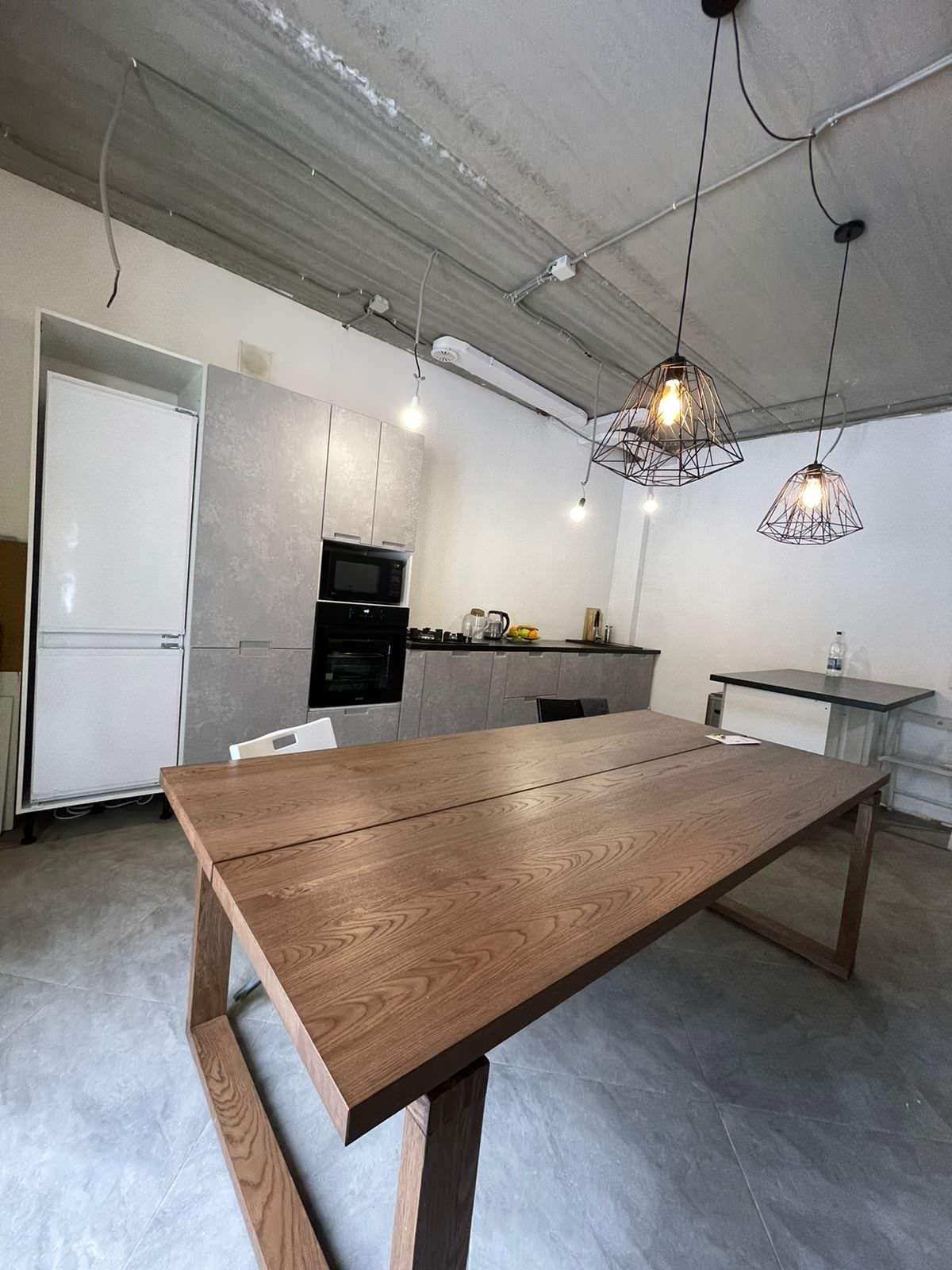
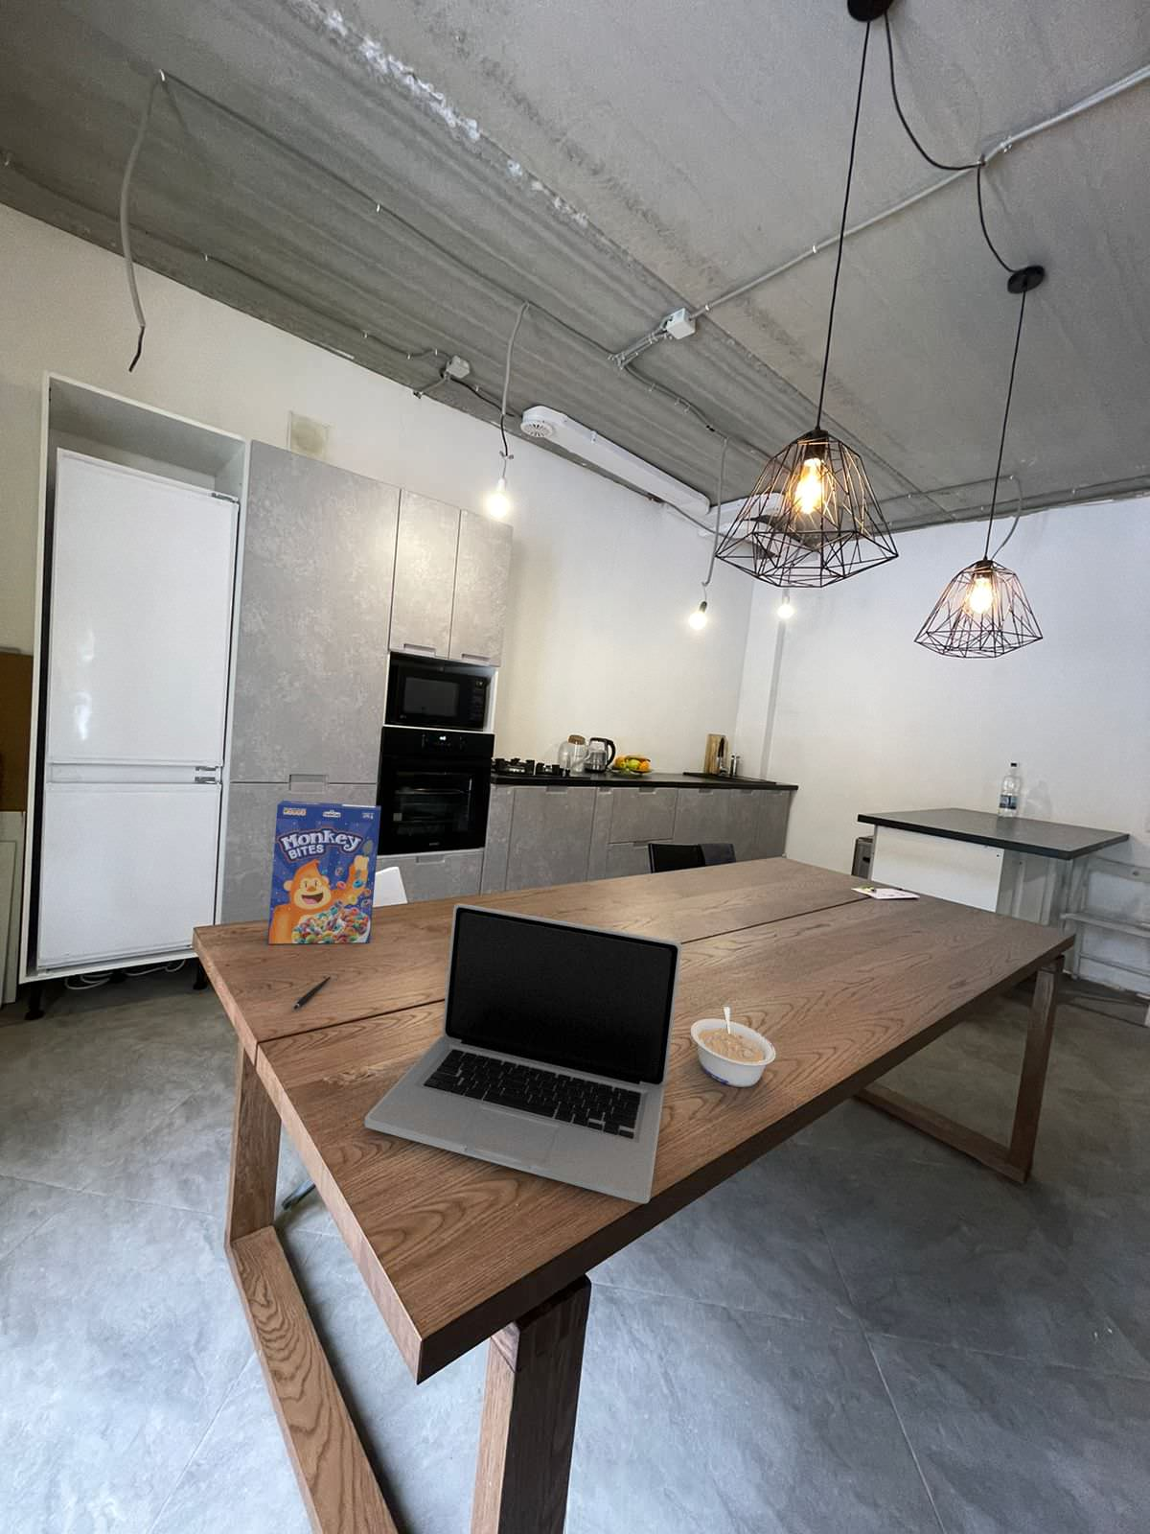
+ laptop [364,902,683,1204]
+ legume [690,1006,777,1088]
+ cereal box [267,800,382,945]
+ pen [294,976,331,1010]
